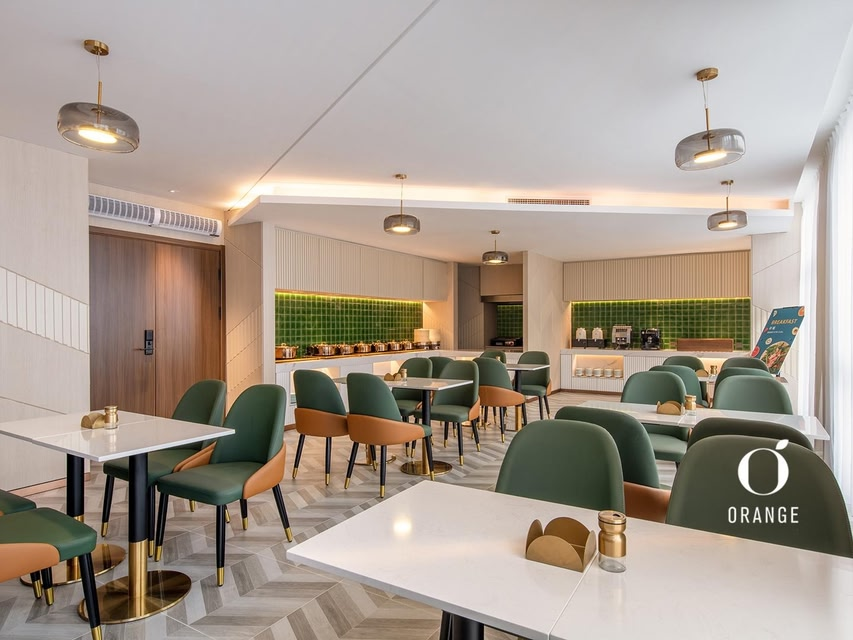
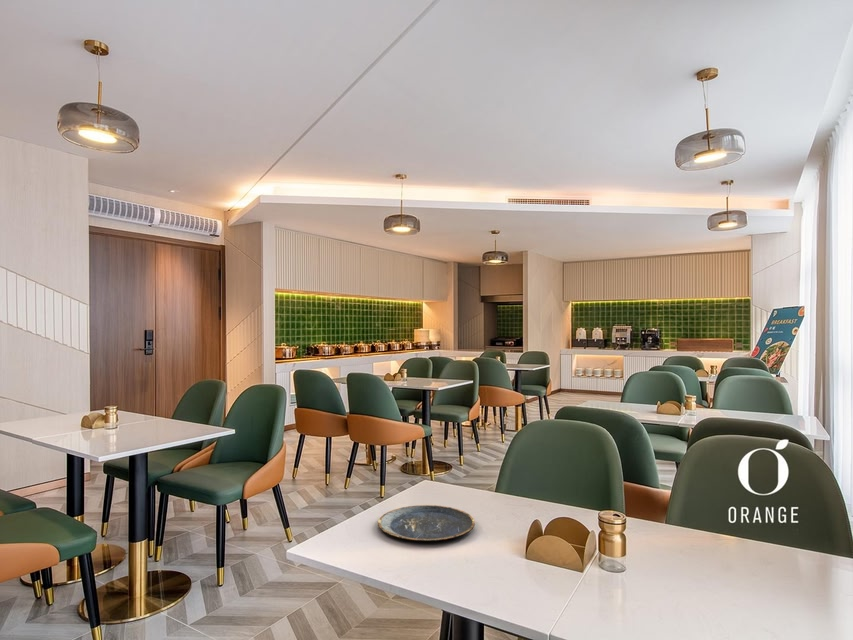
+ plate [377,504,476,542]
